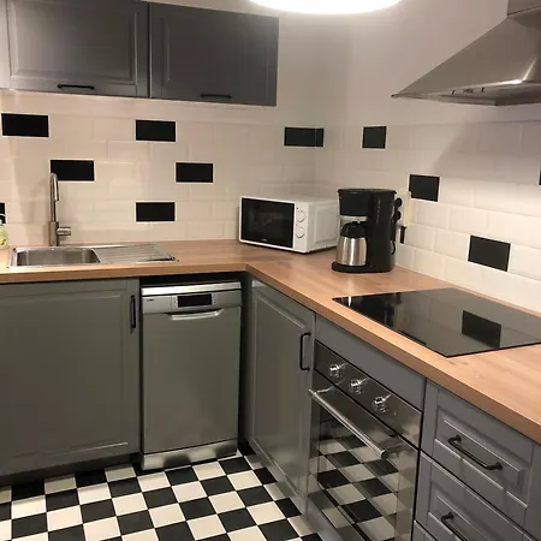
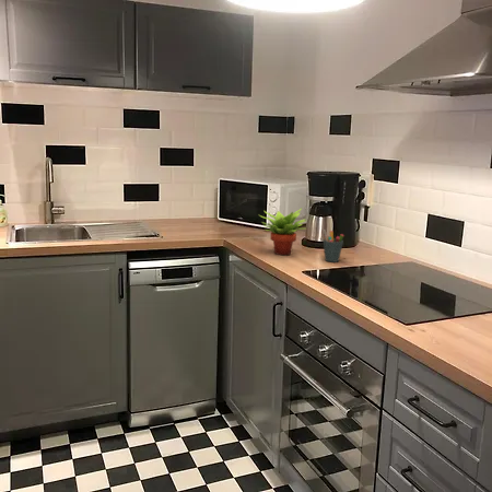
+ pen holder [323,229,345,263]
+ succulent plant [257,207,308,256]
